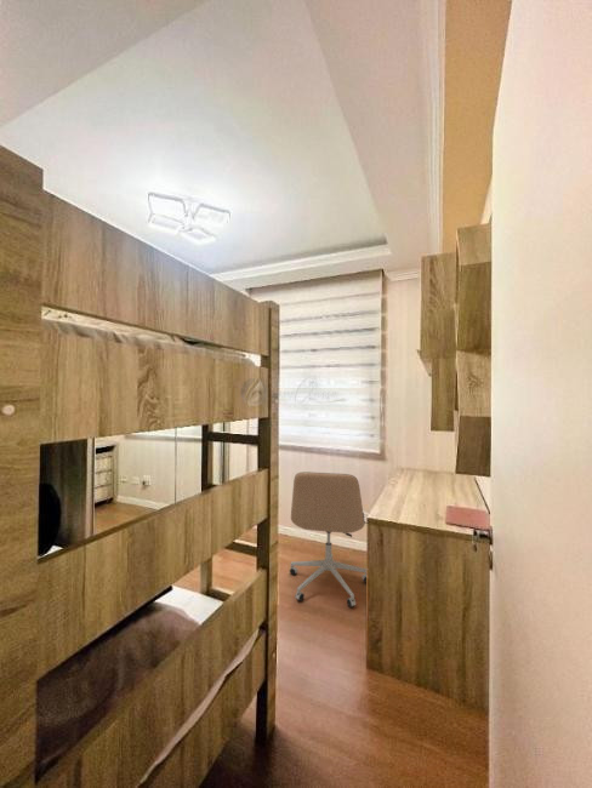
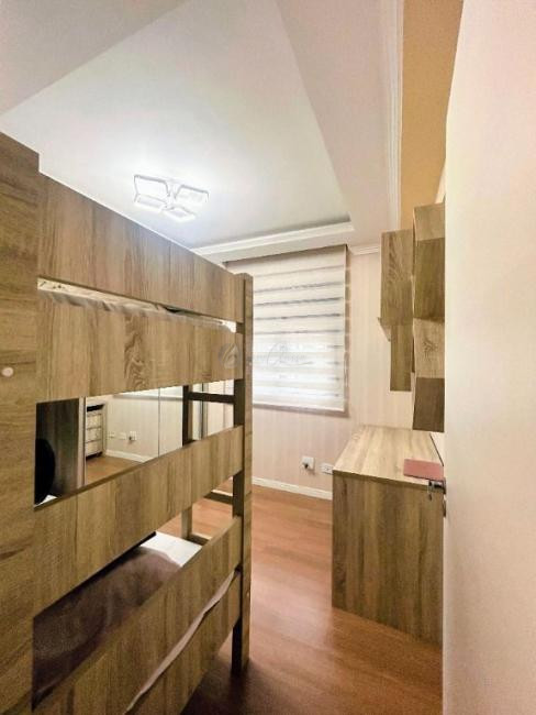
- office chair [289,470,368,609]
